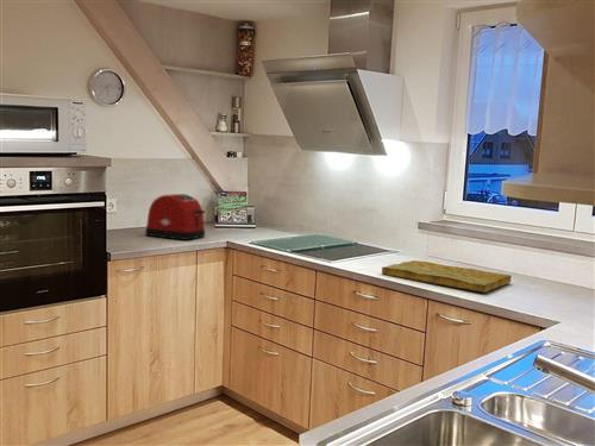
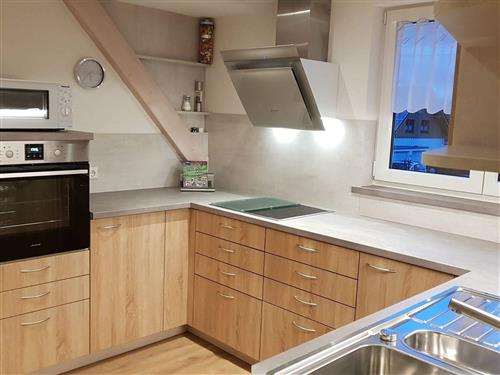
- cutting board [381,259,513,294]
- toaster [144,193,206,241]
